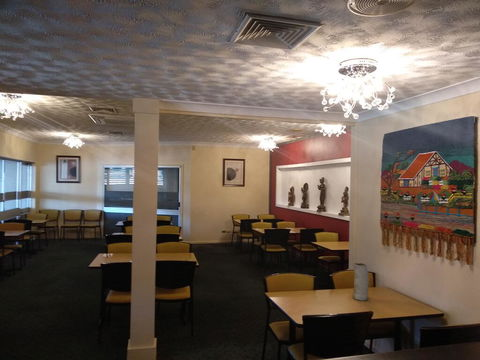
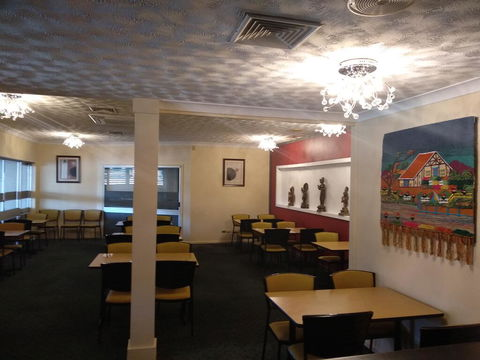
- vase [352,262,370,302]
